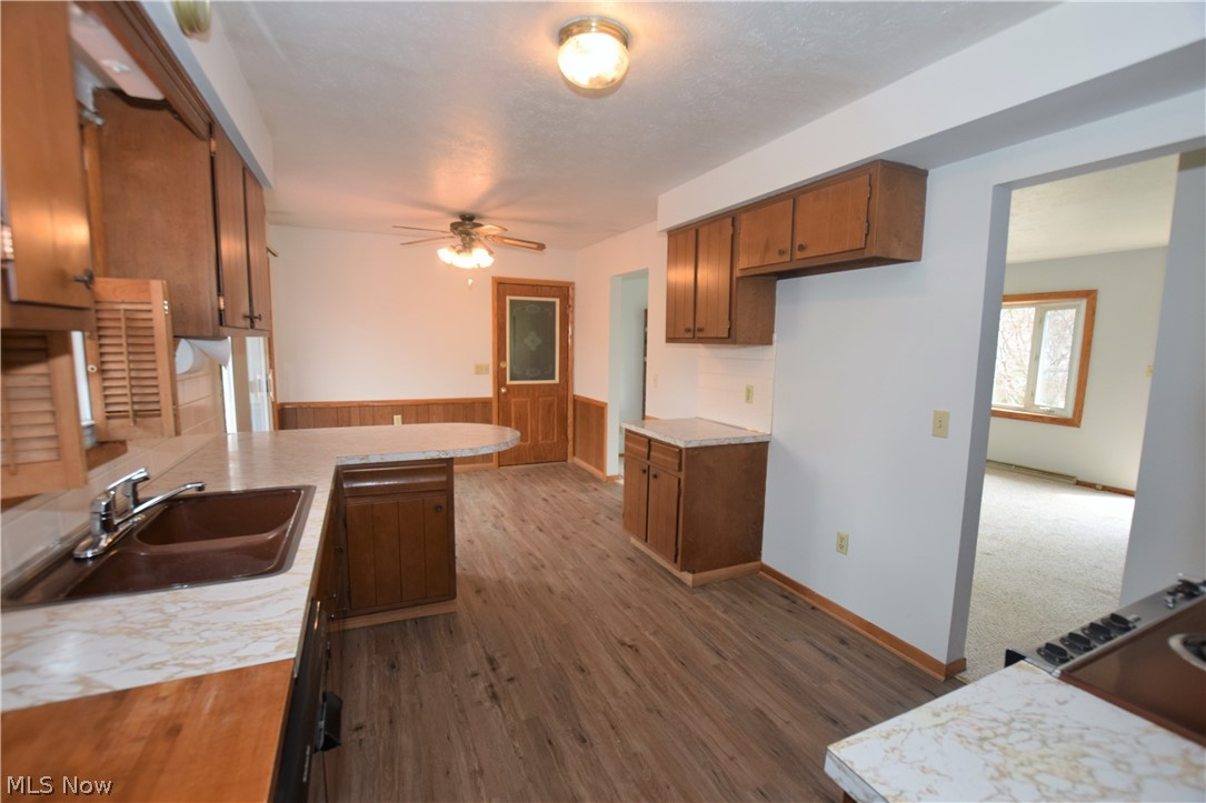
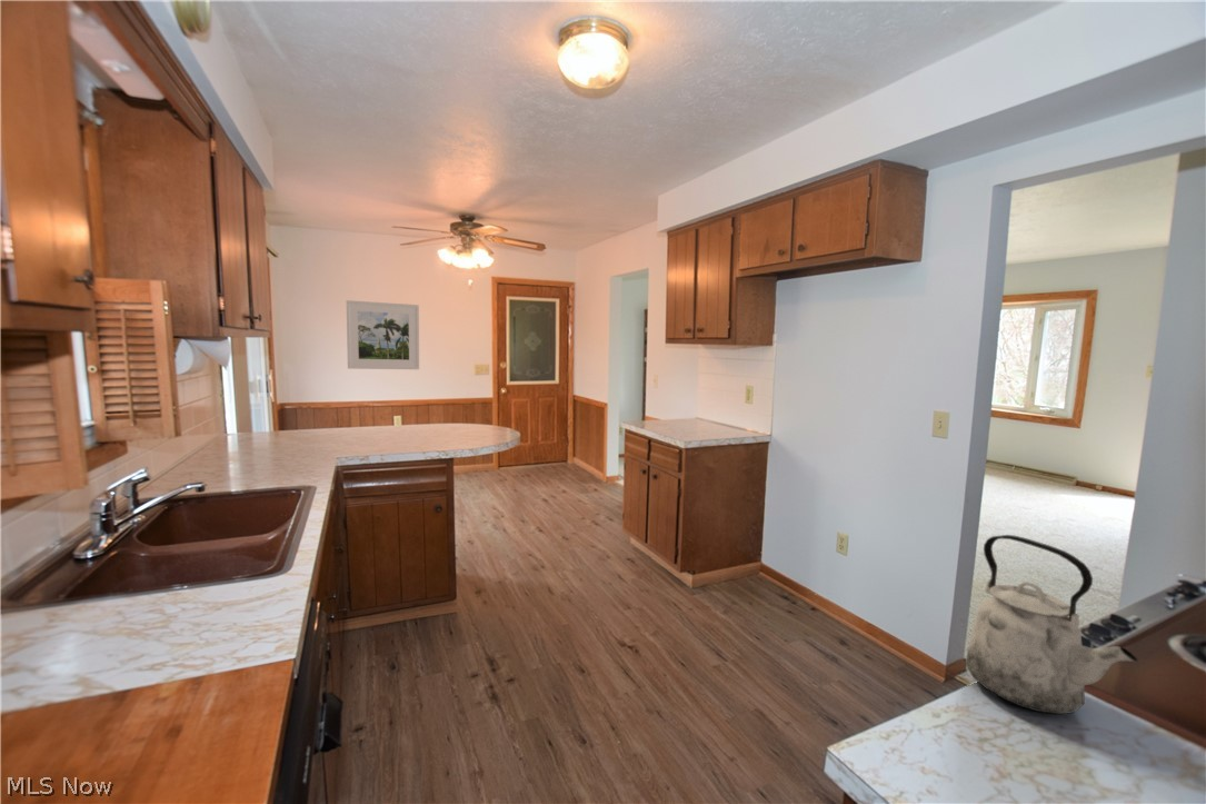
+ kettle [964,534,1139,715]
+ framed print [346,299,420,370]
